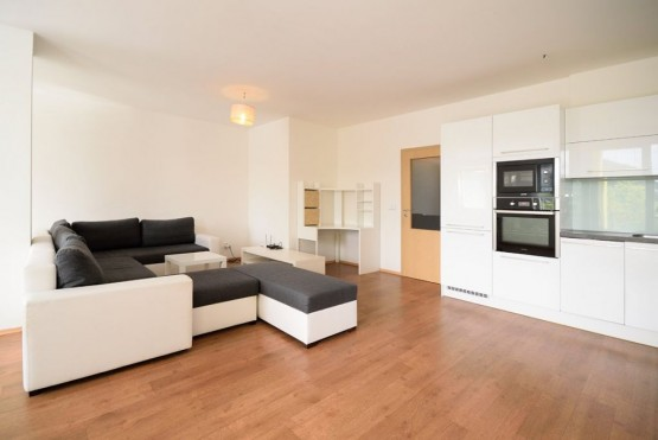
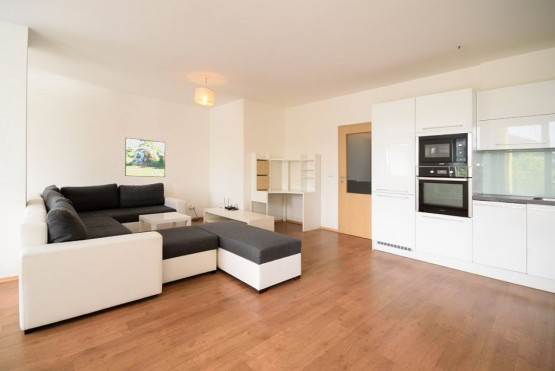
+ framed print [124,137,166,178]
